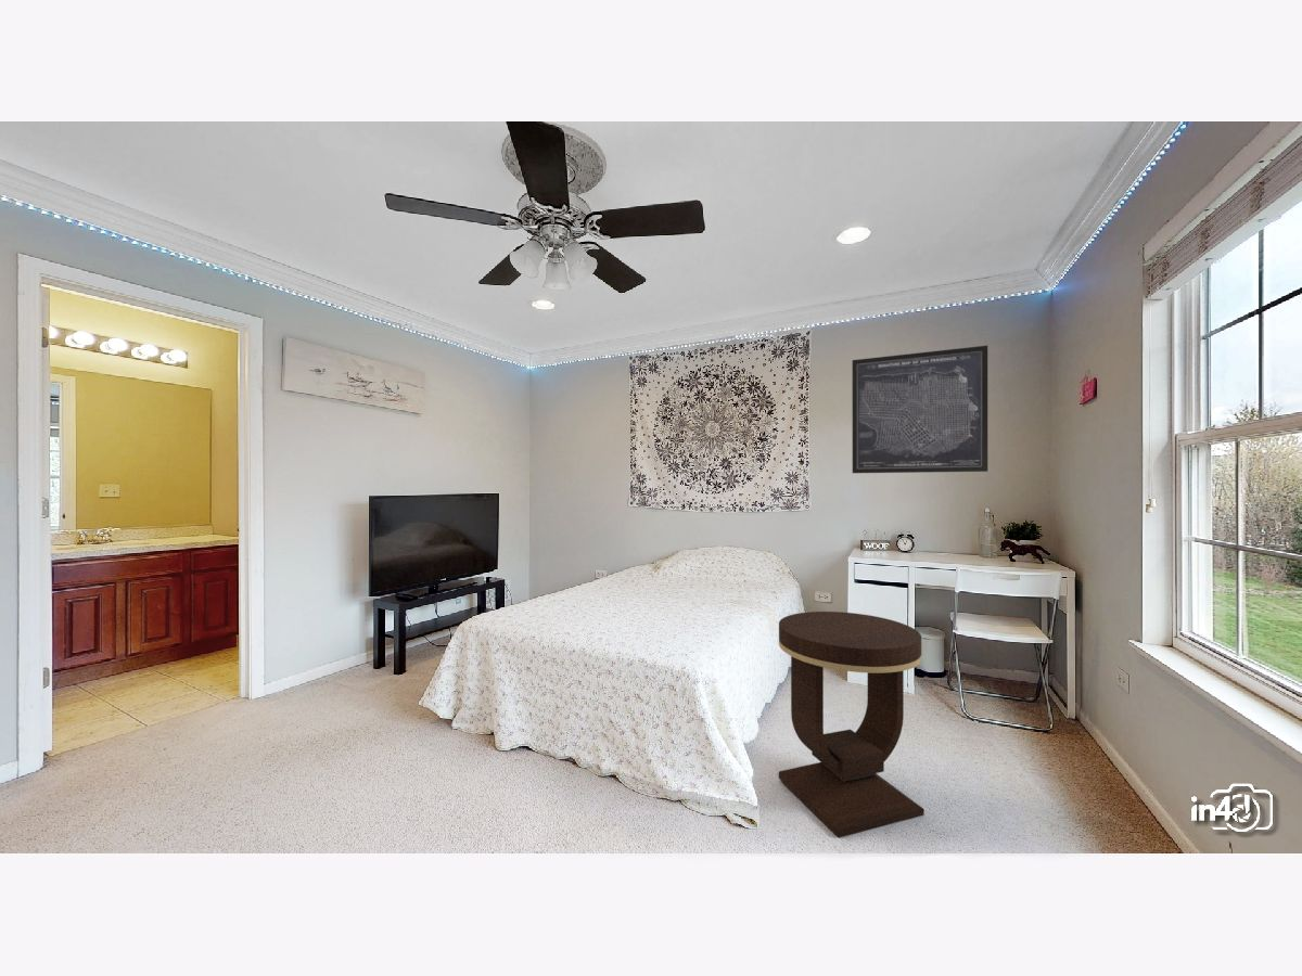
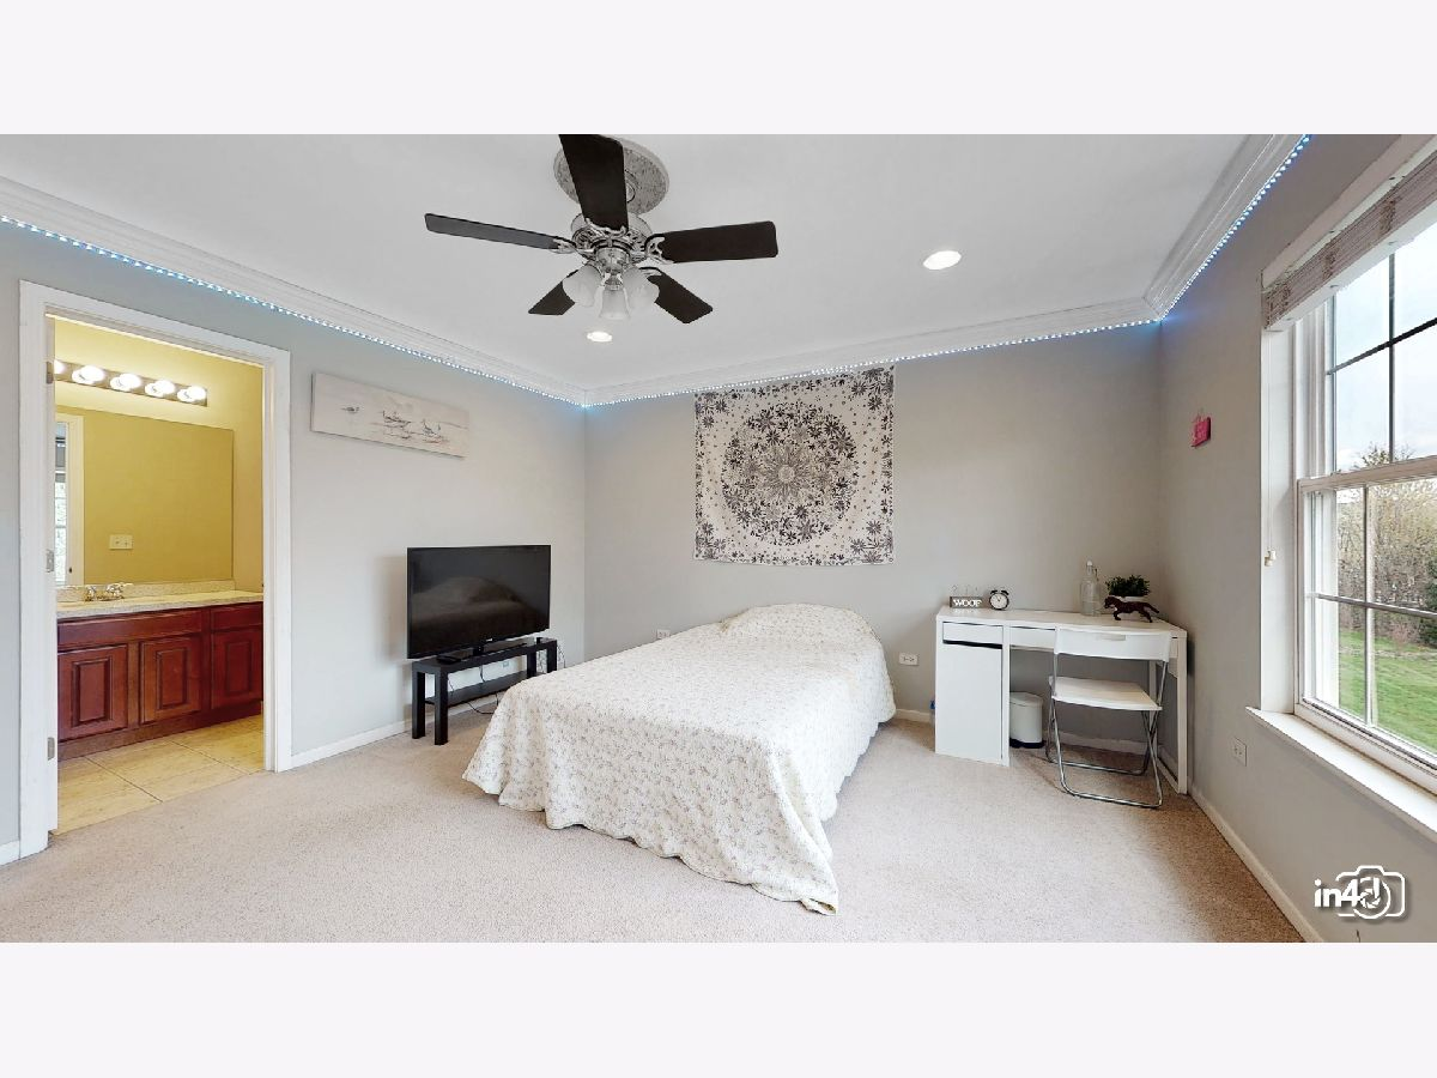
- wall art [852,345,988,474]
- side table [778,611,926,839]
